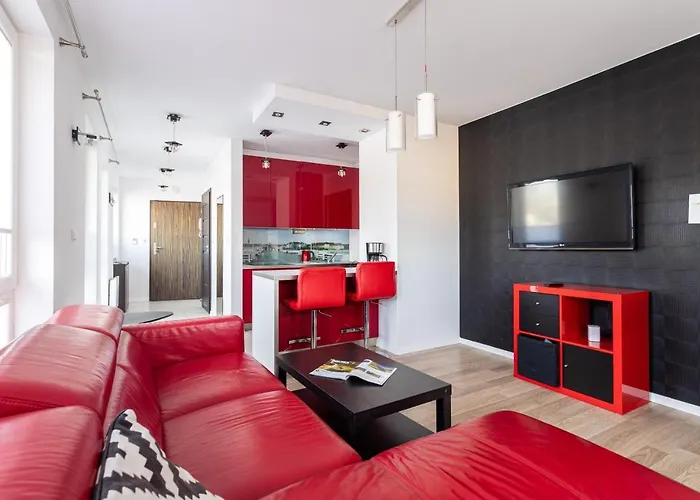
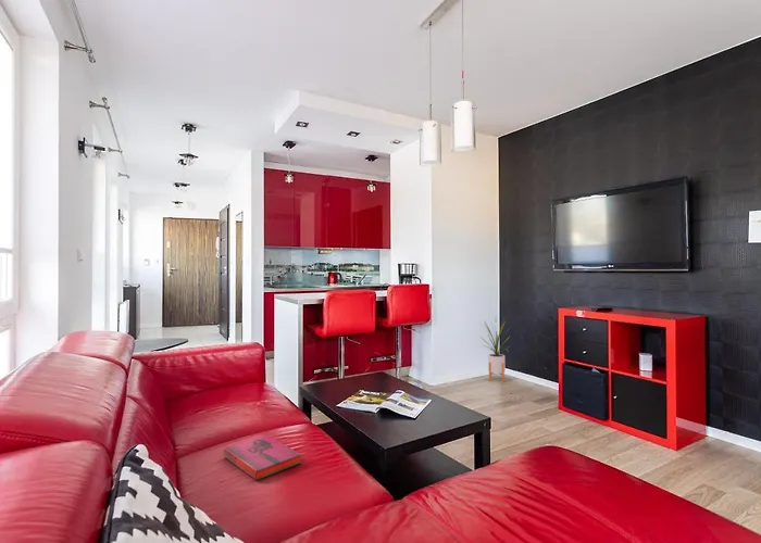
+ house plant [481,315,510,383]
+ hardback book [222,434,302,481]
